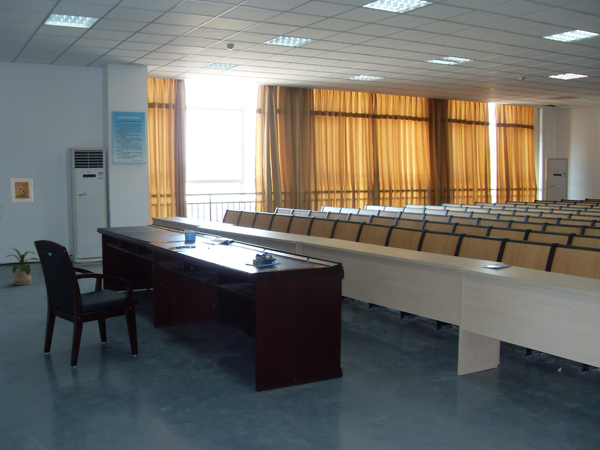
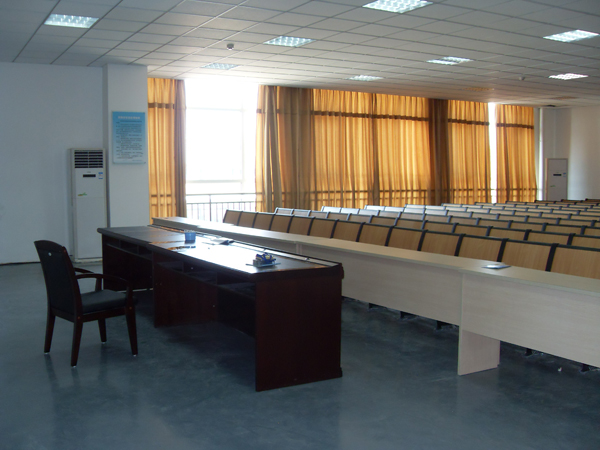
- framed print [10,177,34,203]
- house plant [1,247,42,286]
